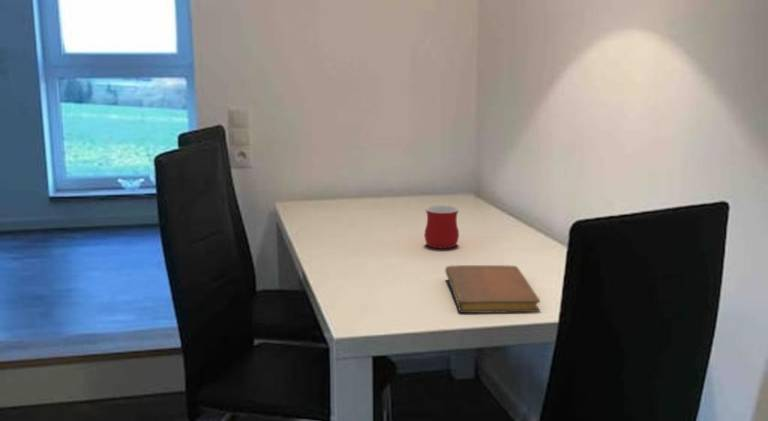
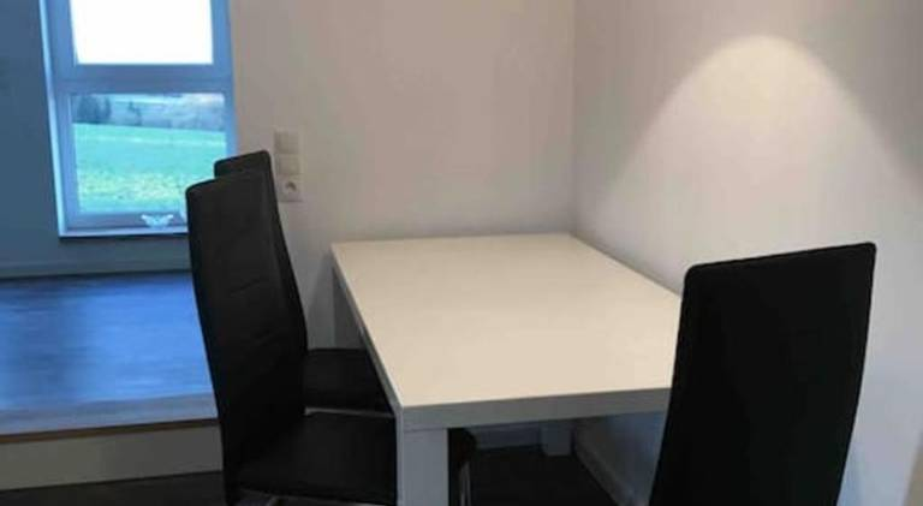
- notebook [444,264,541,314]
- mug [423,204,460,250]
